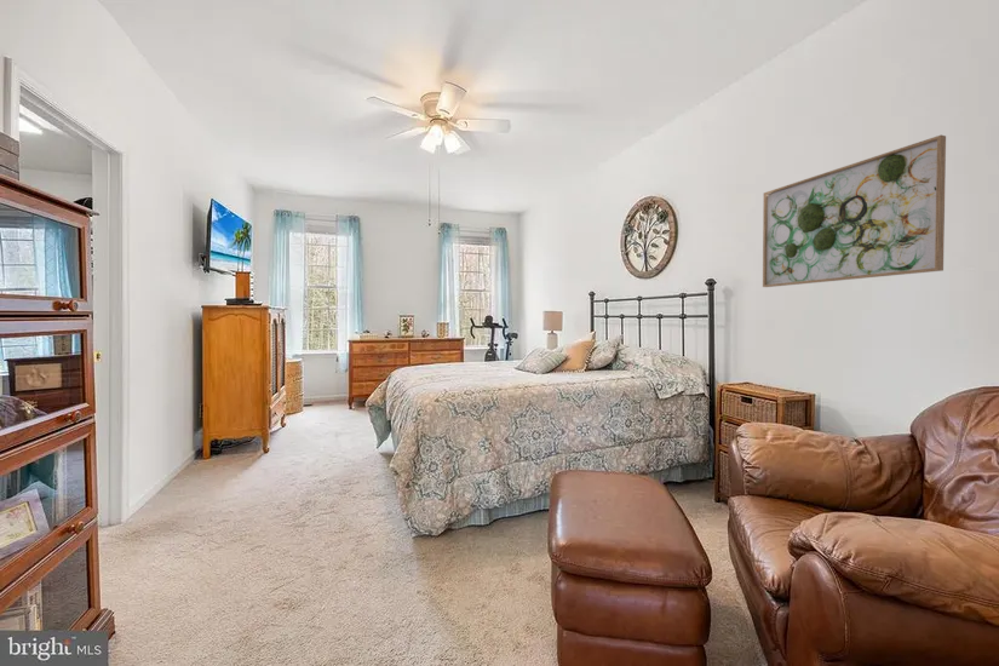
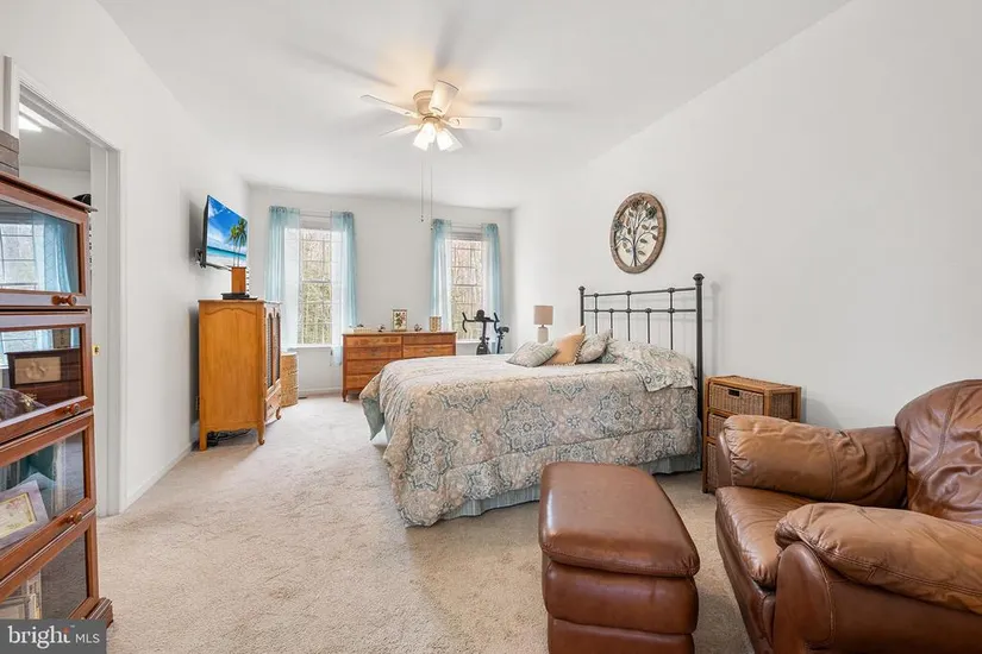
- wall art [762,134,947,288]
